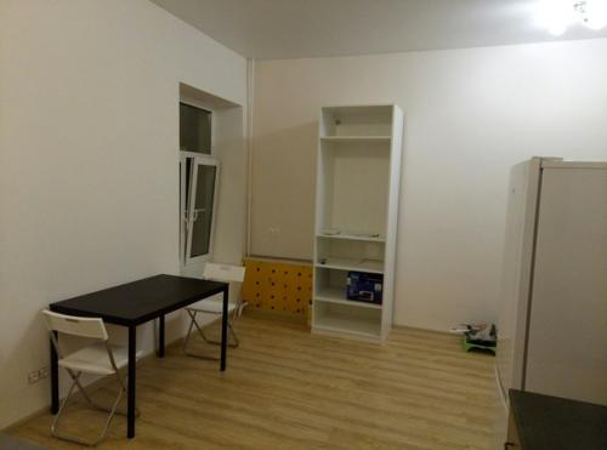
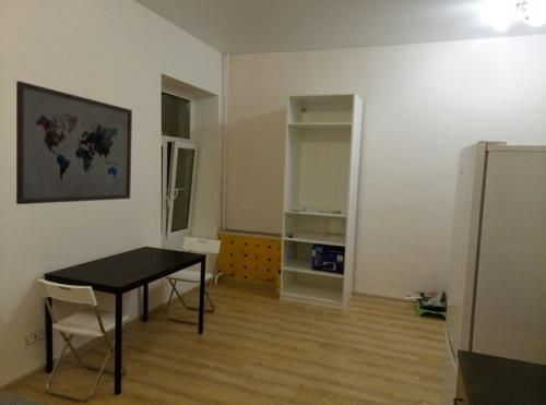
+ wall art [15,80,133,205]
